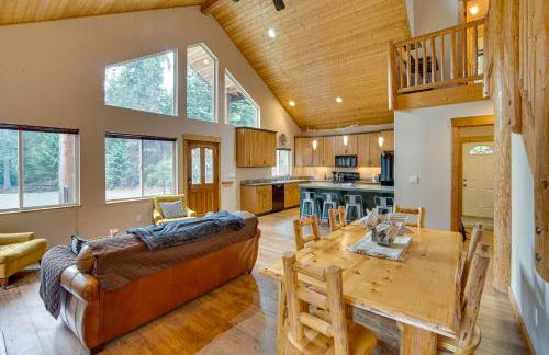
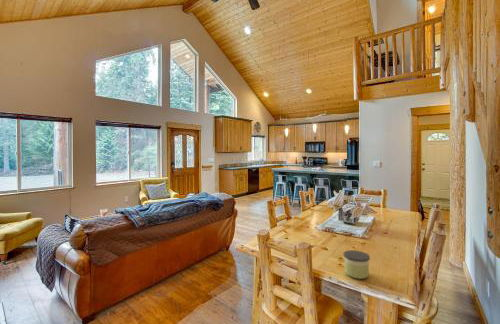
+ candle [343,249,371,280]
